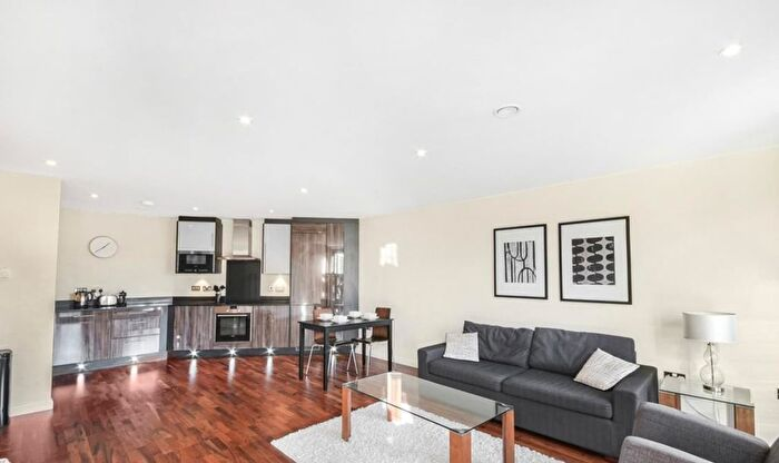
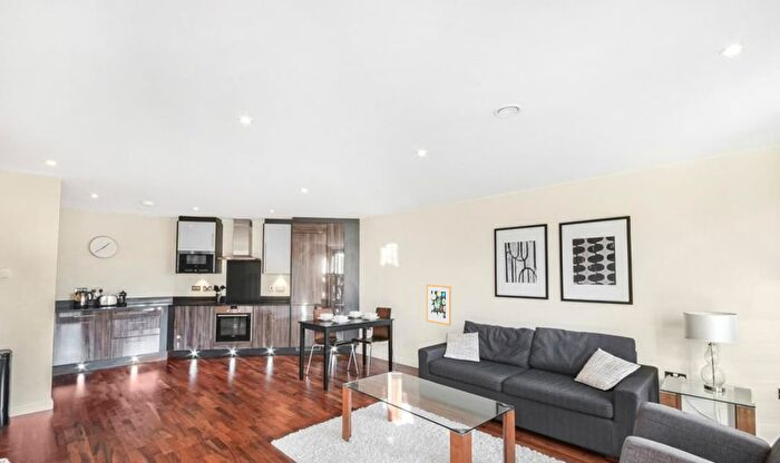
+ wall art [426,284,452,326]
